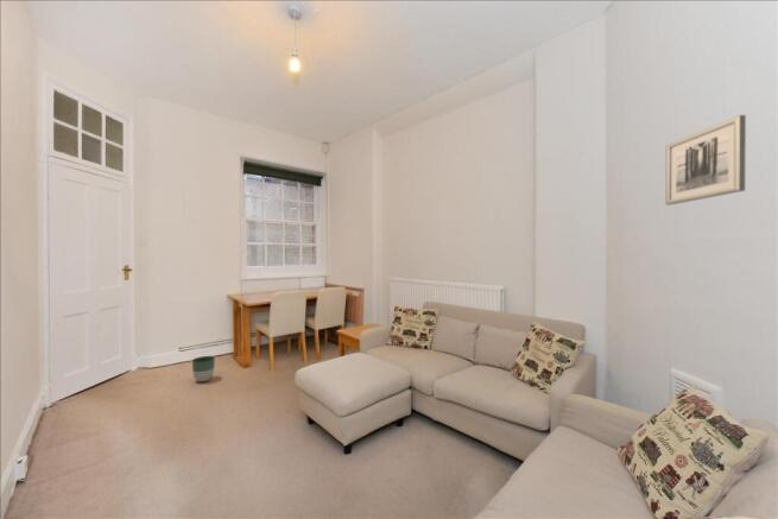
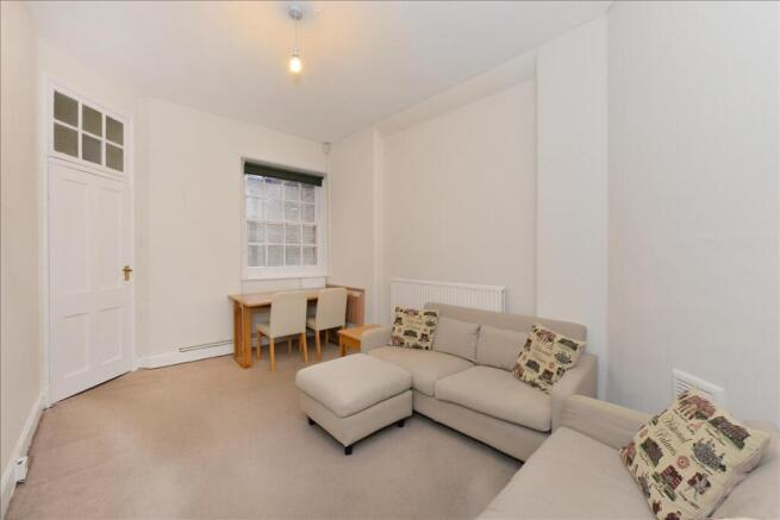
- planter [191,355,216,382]
- wall art [664,114,747,205]
